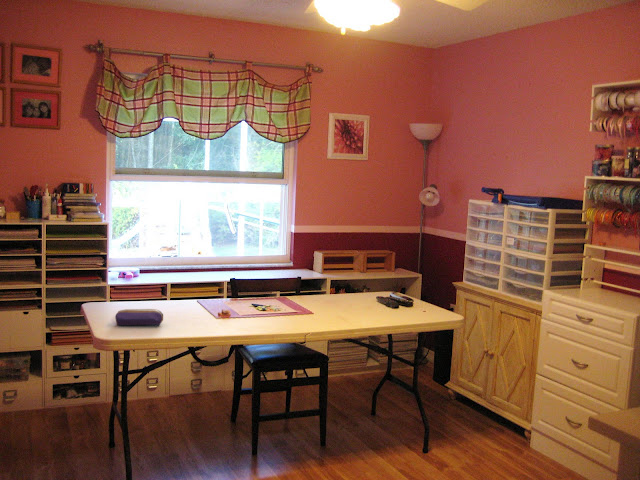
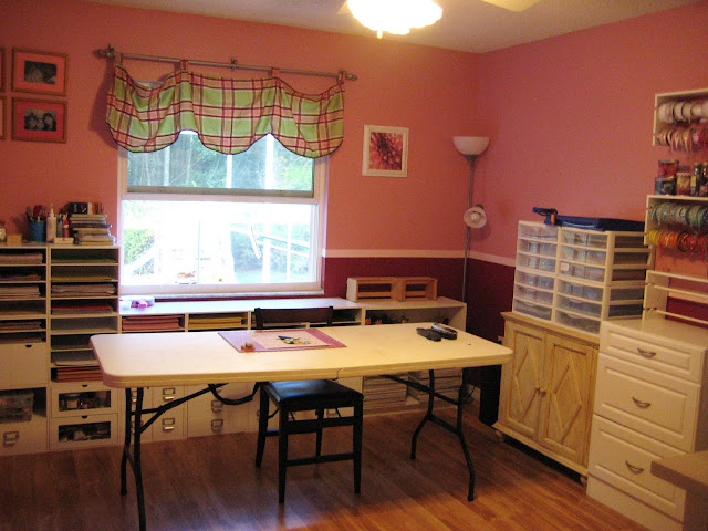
- pencil case [114,308,164,326]
